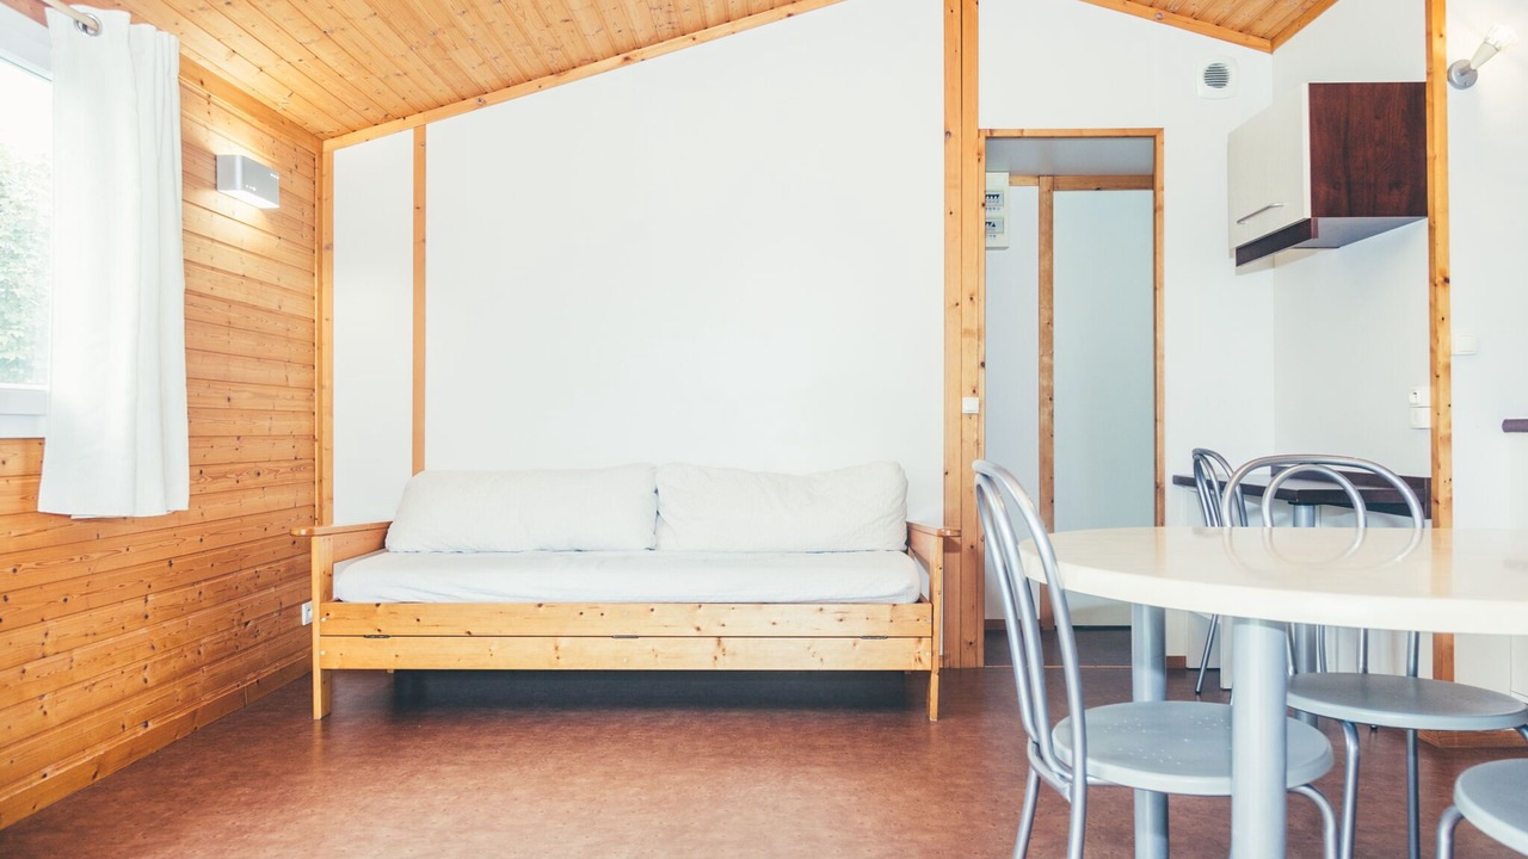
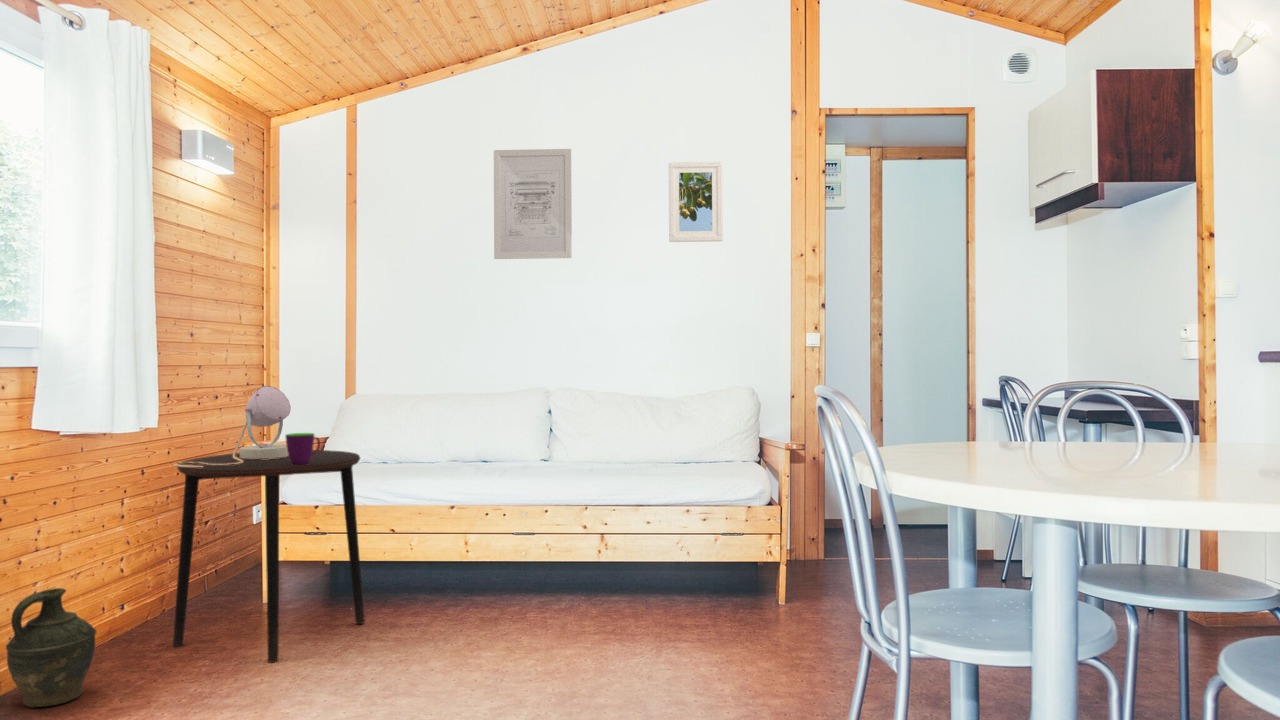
+ wall art [493,148,573,260]
+ mug [284,432,321,466]
+ ceramic jug [5,587,98,708]
+ side table [172,449,366,664]
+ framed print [668,161,724,243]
+ table lamp [173,385,292,468]
